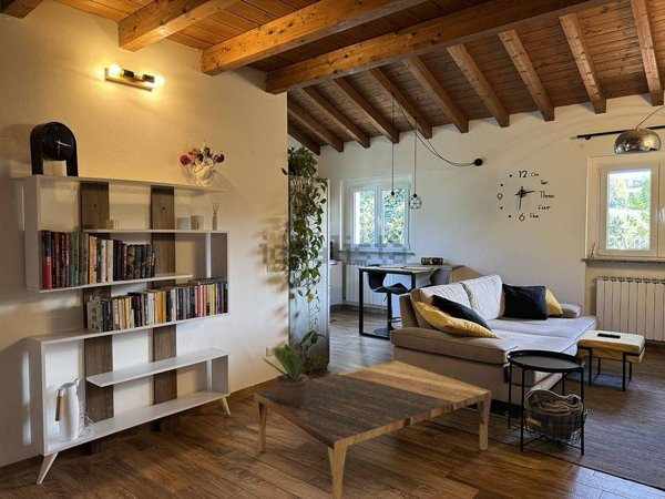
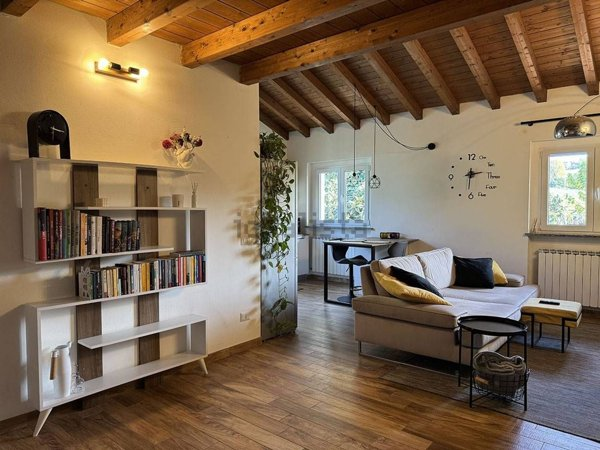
- coffee table [253,360,492,499]
- potted plant [260,343,320,403]
